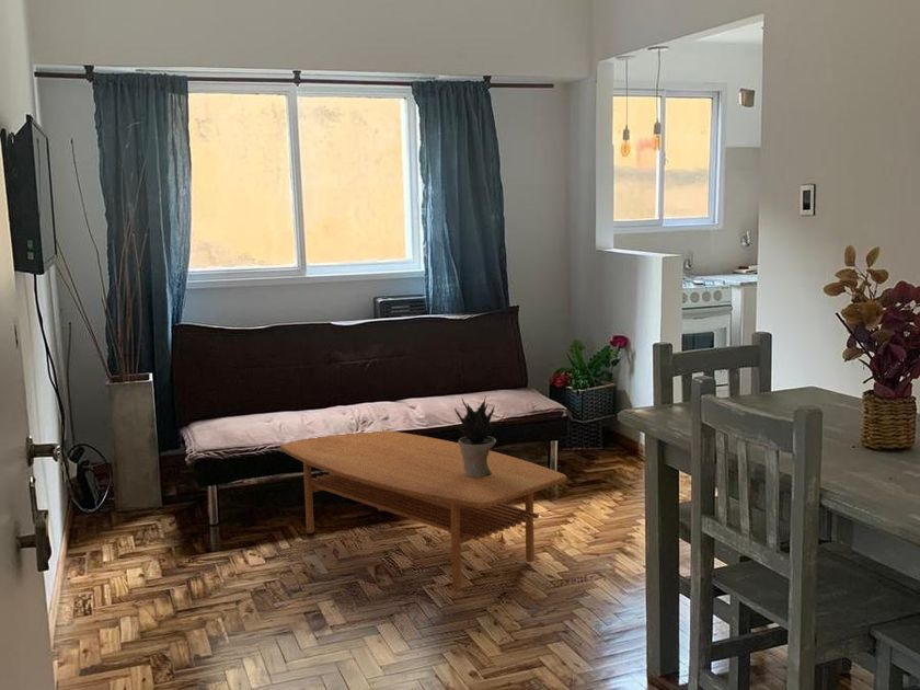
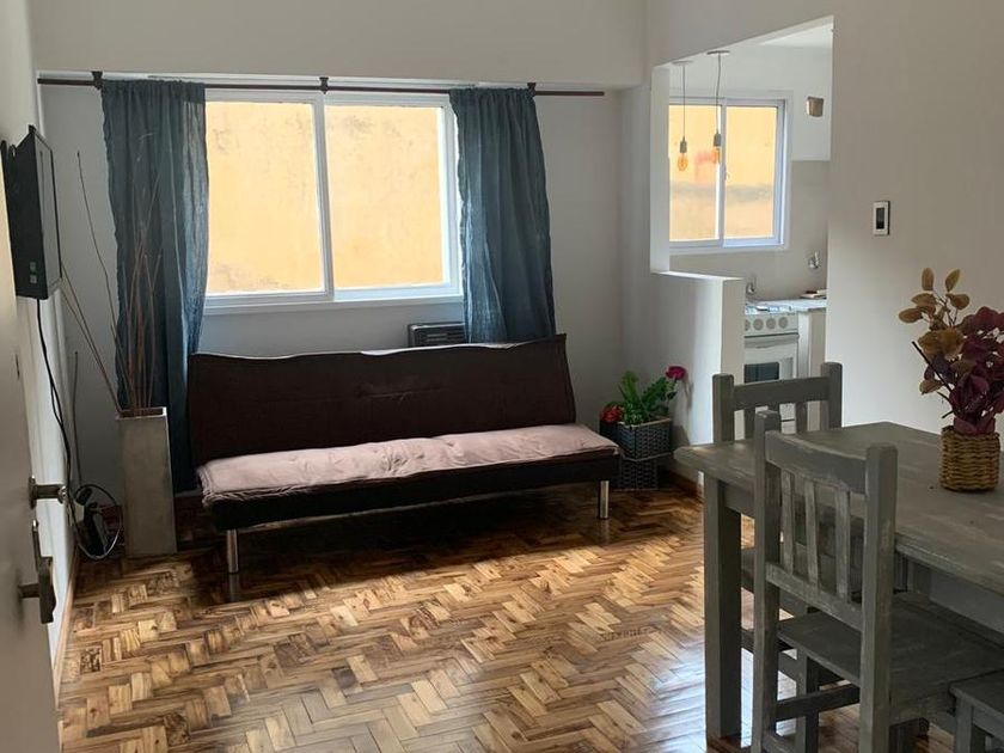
- coffee table [278,429,568,594]
- potted plant [452,394,506,478]
